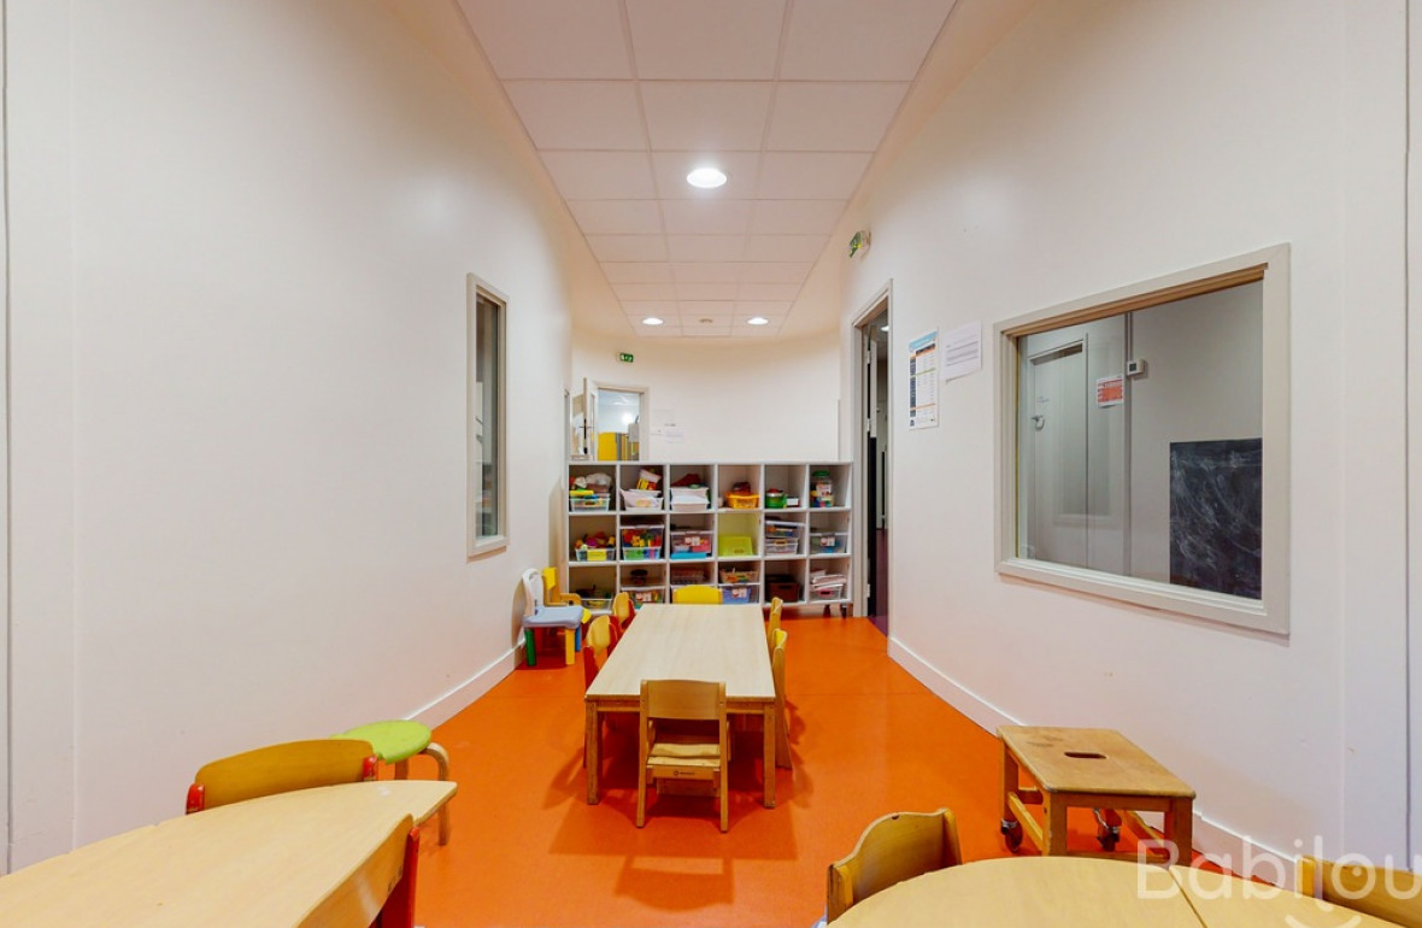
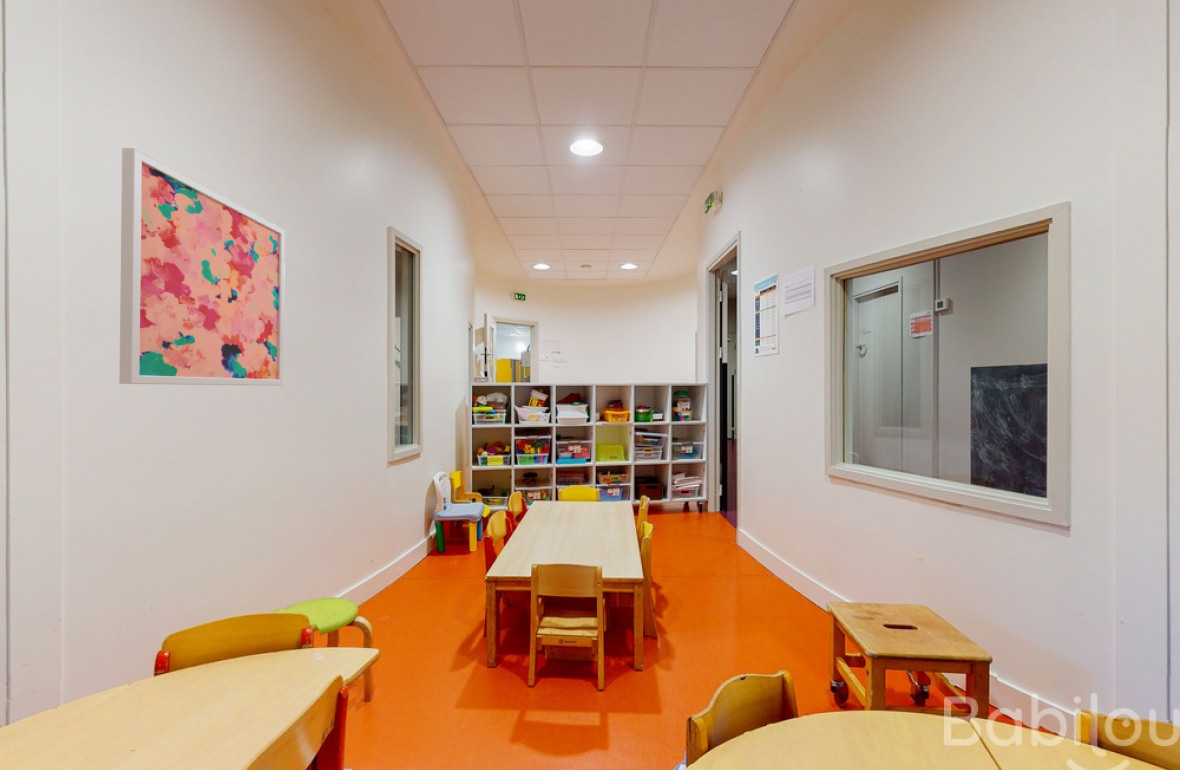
+ wall art [118,147,286,387]
